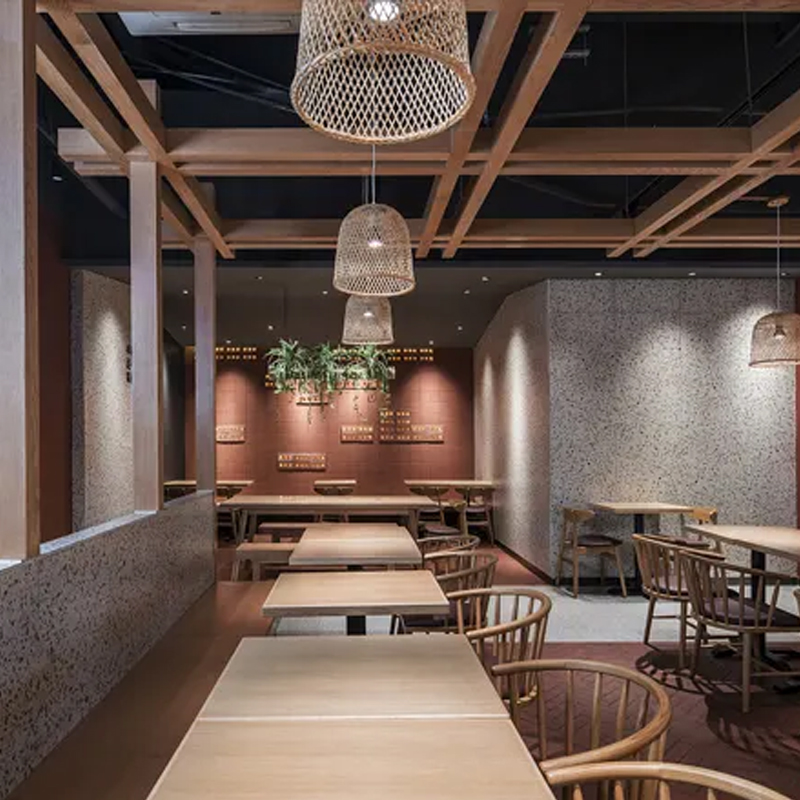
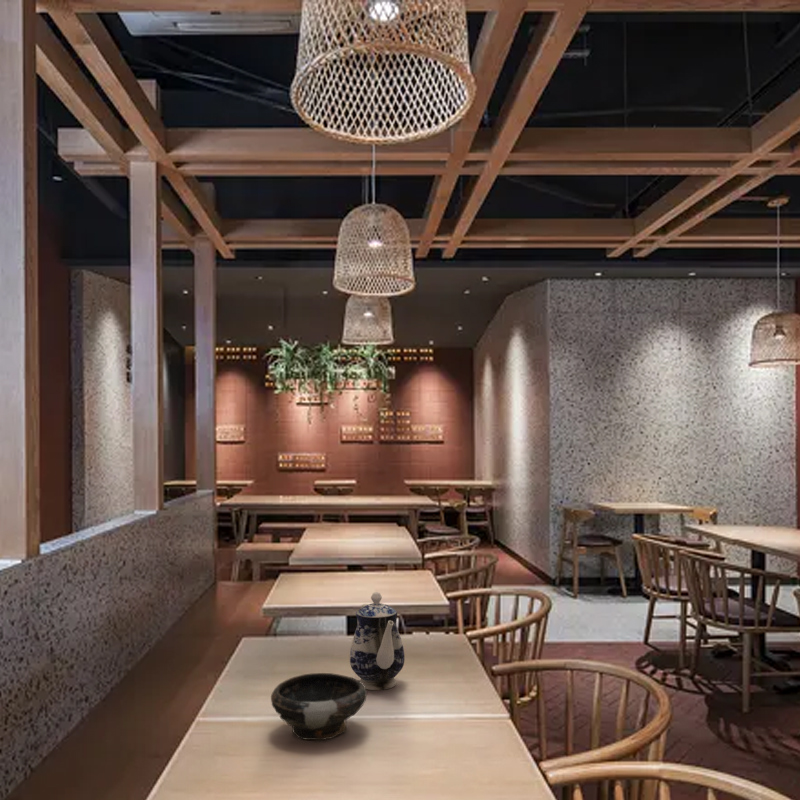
+ bowl [270,672,368,741]
+ teapot [349,591,406,691]
